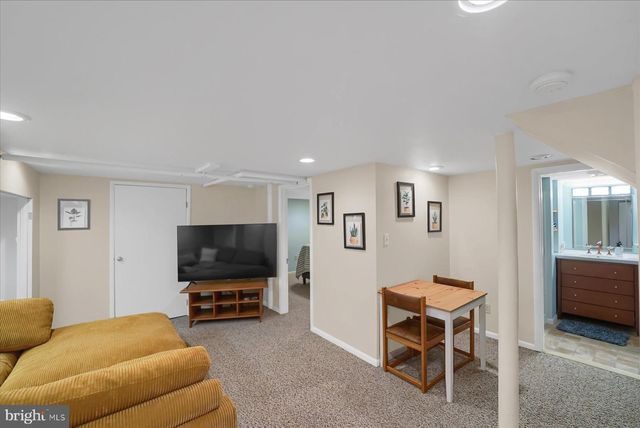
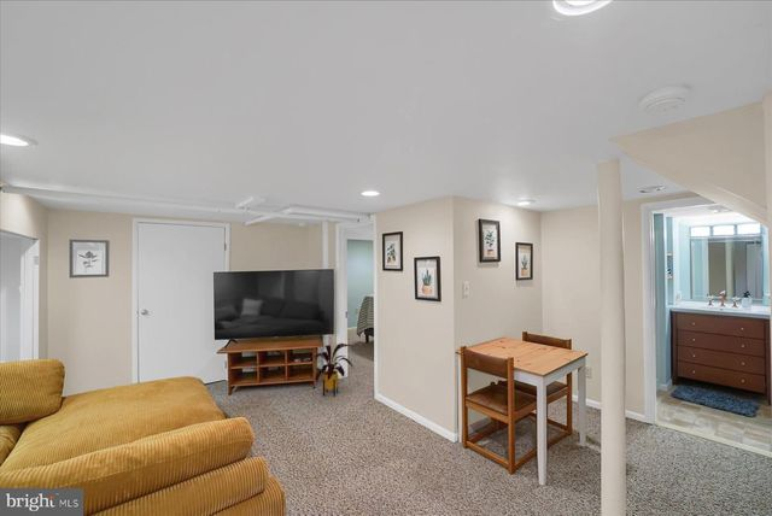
+ house plant [306,342,355,398]
